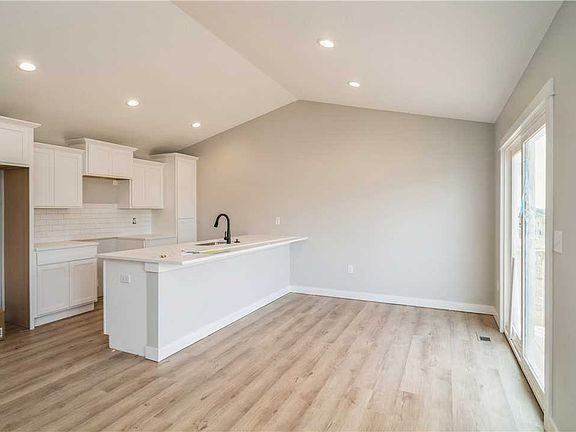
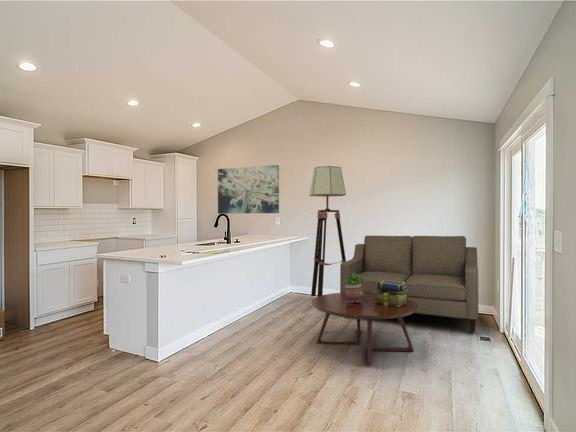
+ sofa [339,235,479,334]
+ coffee table [311,292,418,367]
+ potted plant [342,272,366,303]
+ floor lamp [308,165,347,297]
+ wall art [217,164,280,215]
+ stack of books [373,280,408,307]
